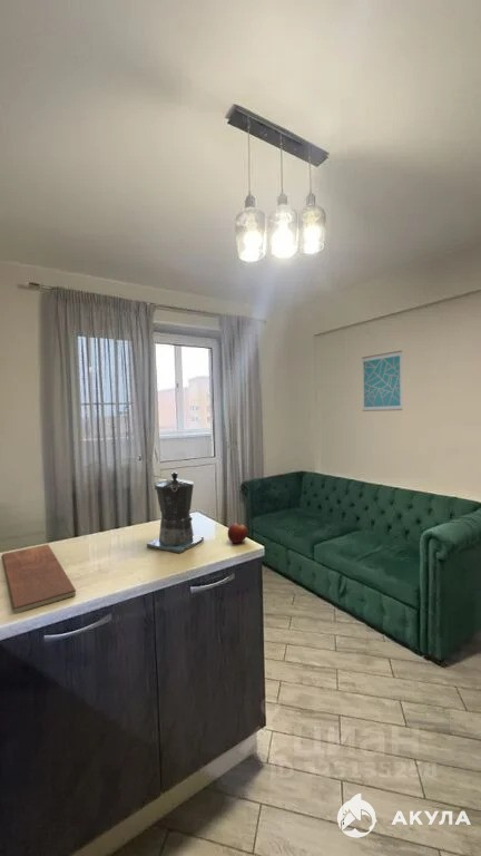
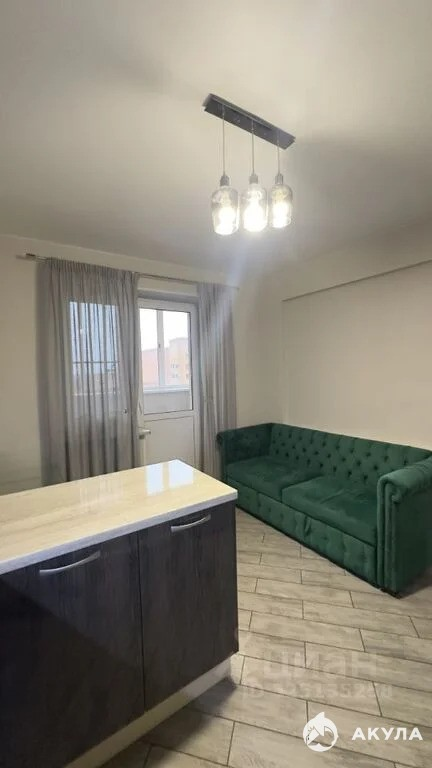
- chopping board [0,543,77,614]
- wall art [361,349,403,412]
- coffee maker [146,471,205,555]
- fruit [227,522,248,544]
